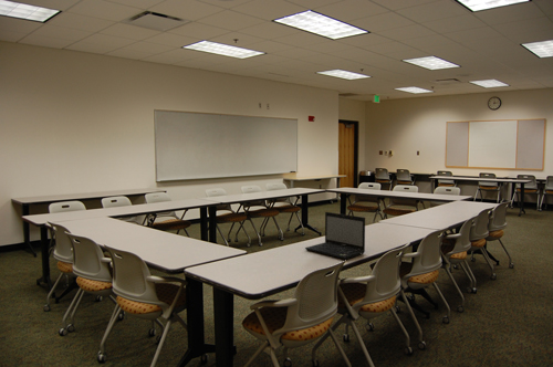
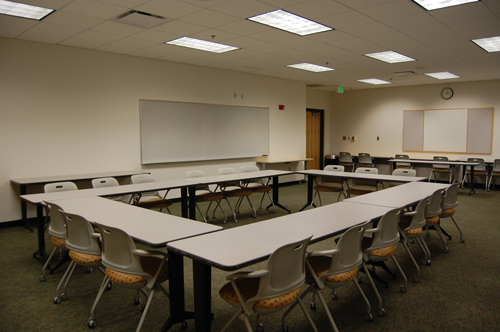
- laptop [304,211,366,261]
